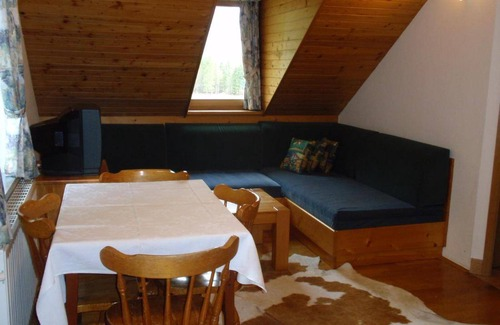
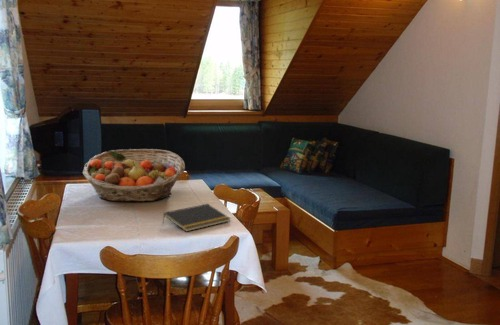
+ notepad [162,203,232,233]
+ fruit basket [82,148,186,203]
